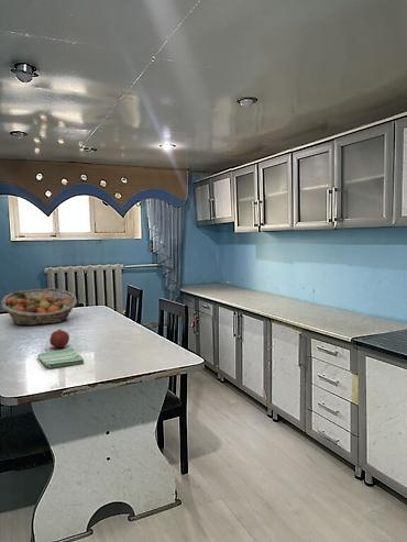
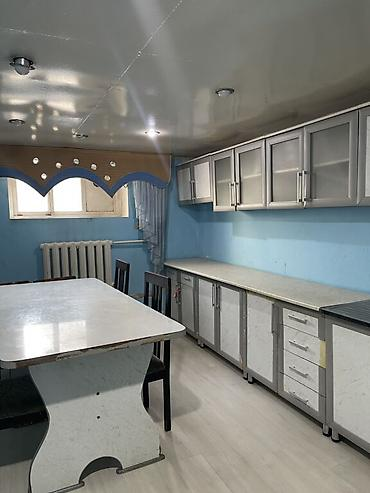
- fruit basket [0,288,78,327]
- fruit [48,329,70,349]
- dish towel [36,347,85,368]
